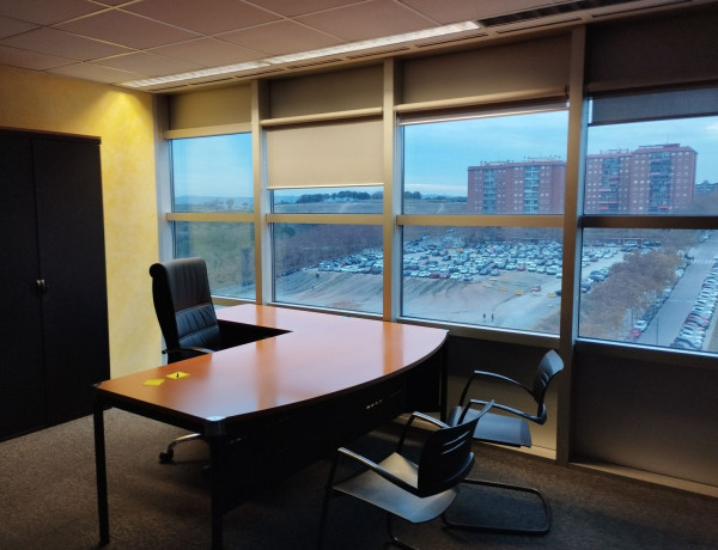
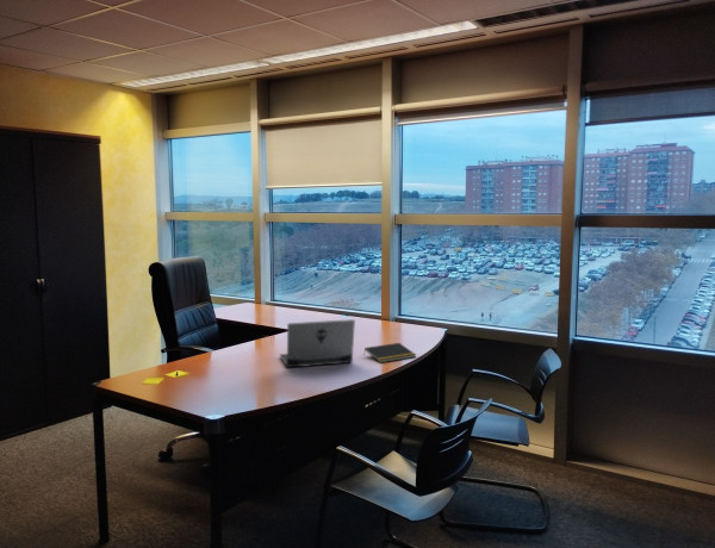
+ notepad [362,342,417,363]
+ laptop [279,318,356,368]
